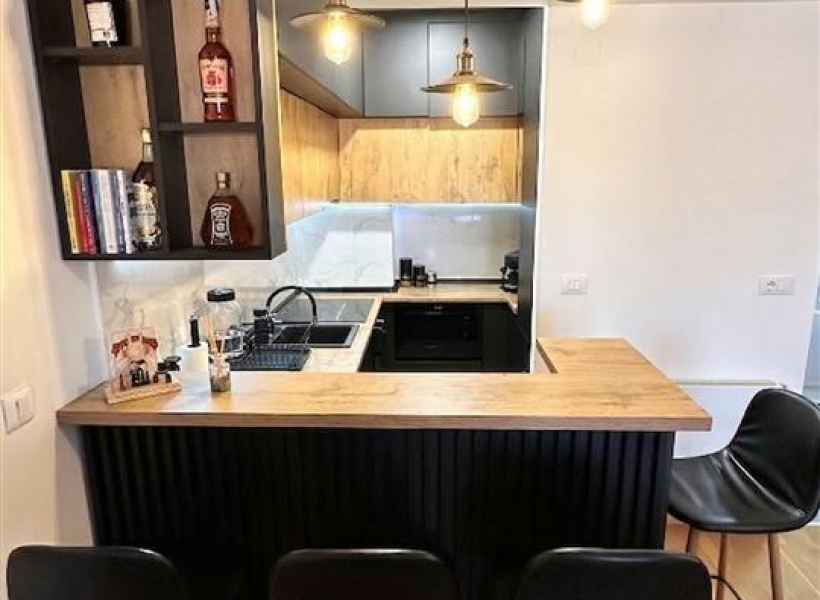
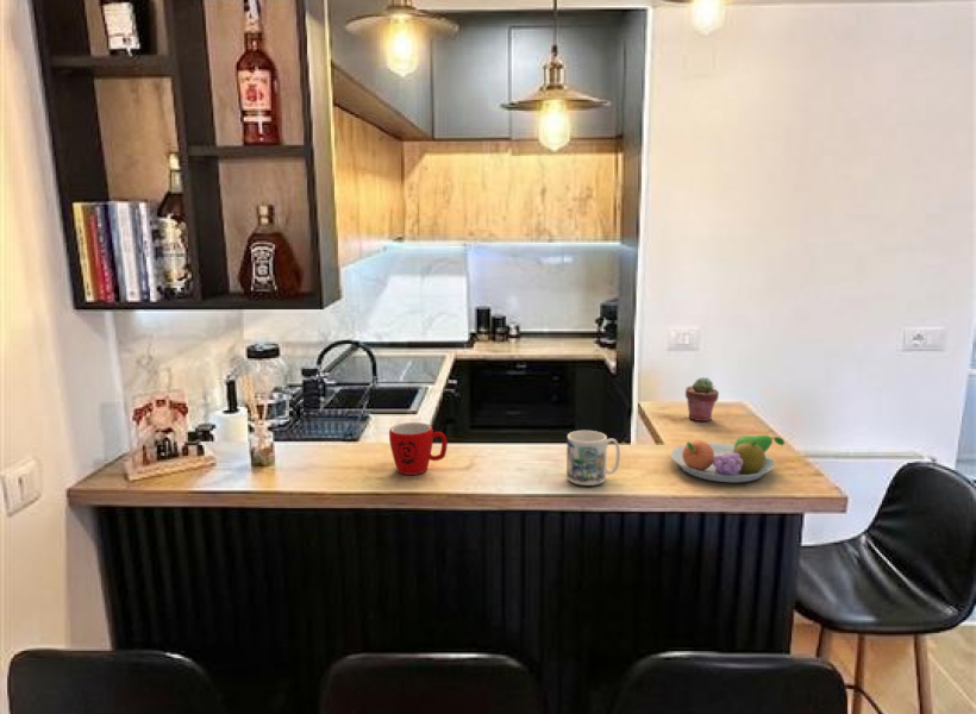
+ mug [388,421,449,476]
+ potted succulent [684,376,720,422]
+ mug [565,430,621,487]
+ fruit bowl [670,434,786,483]
